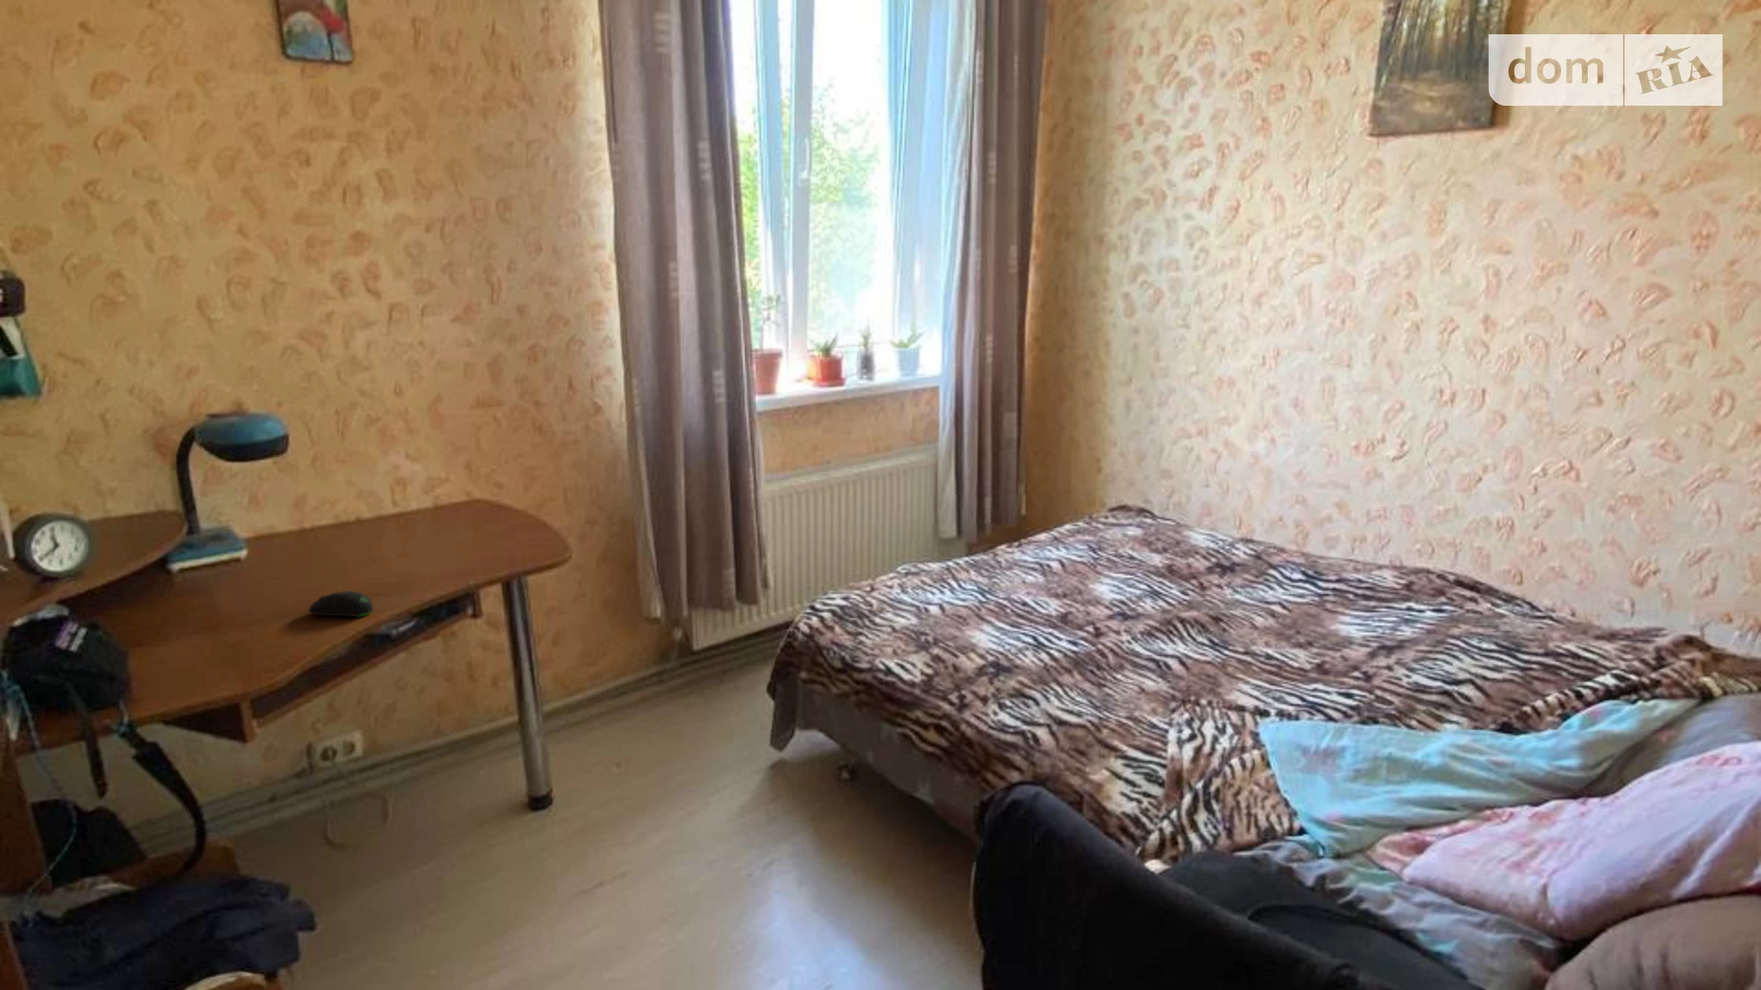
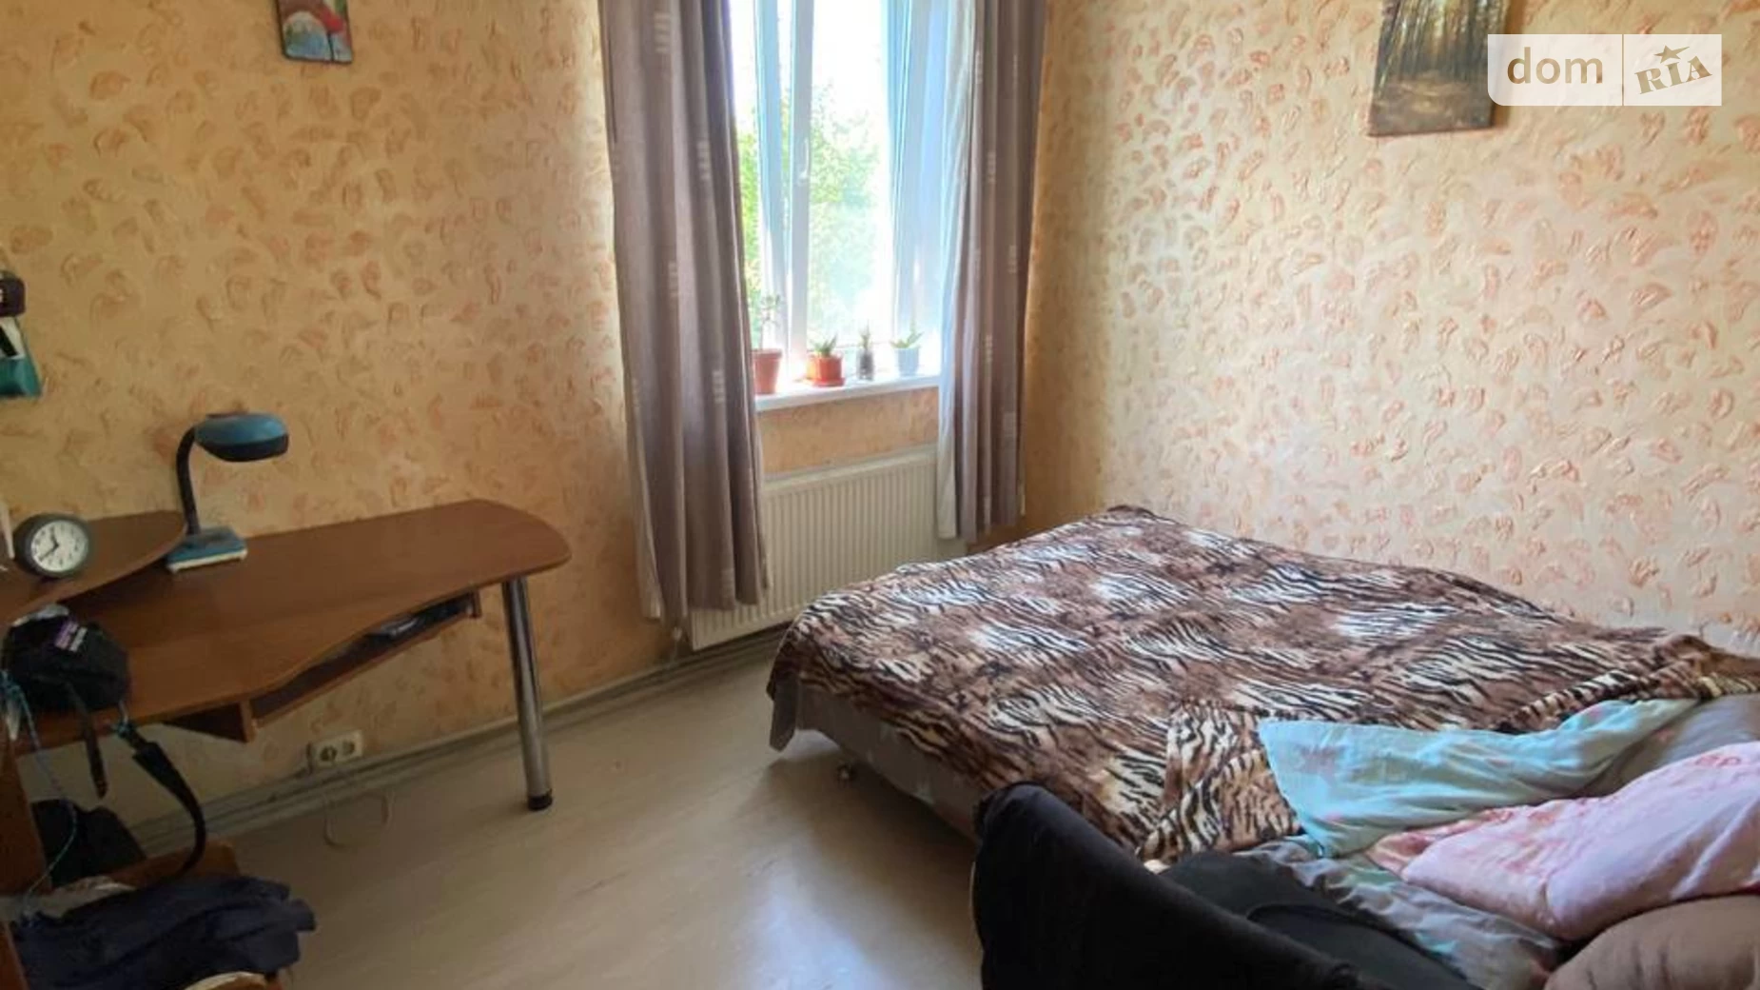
- computer mouse [307,590,374,618]
